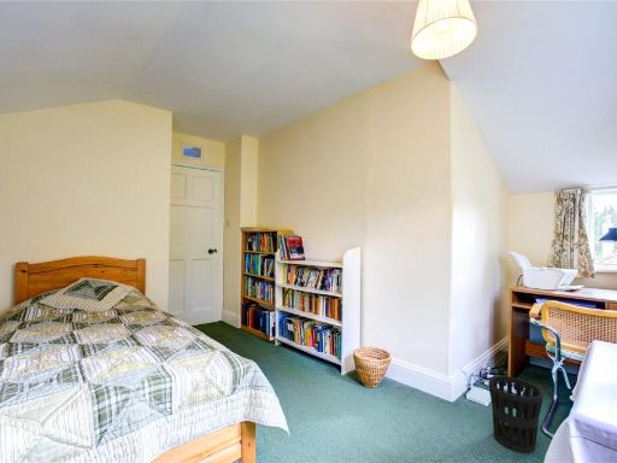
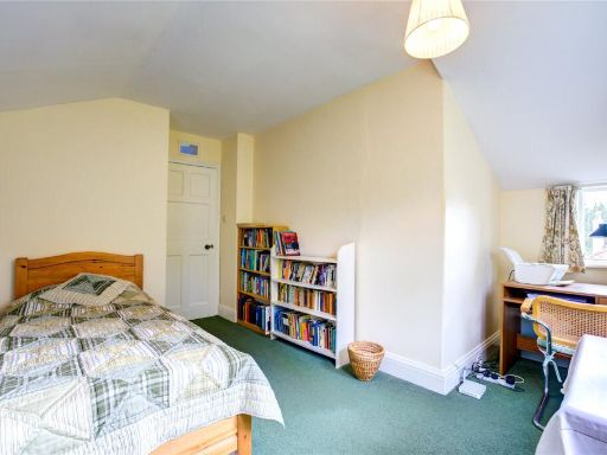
- wastebasket [488,375,545,455]
